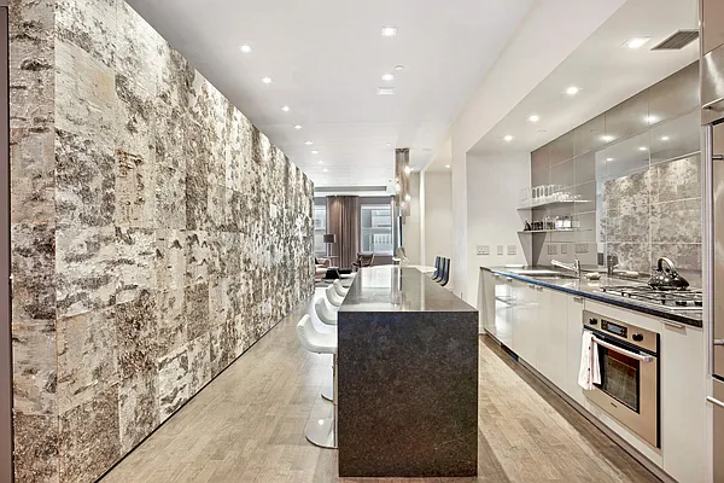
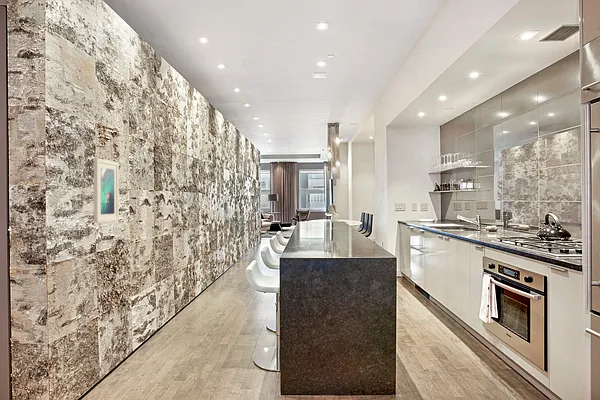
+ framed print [93,157,120,224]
